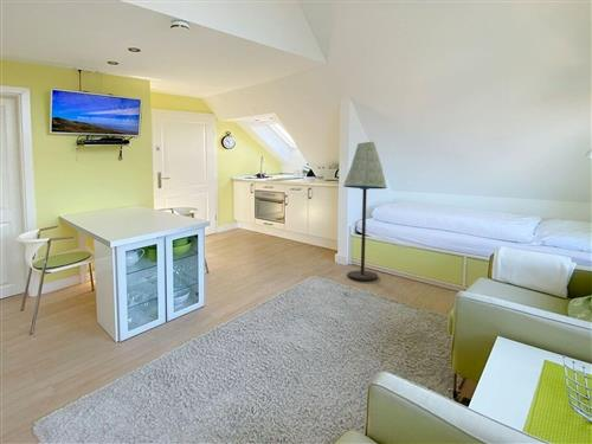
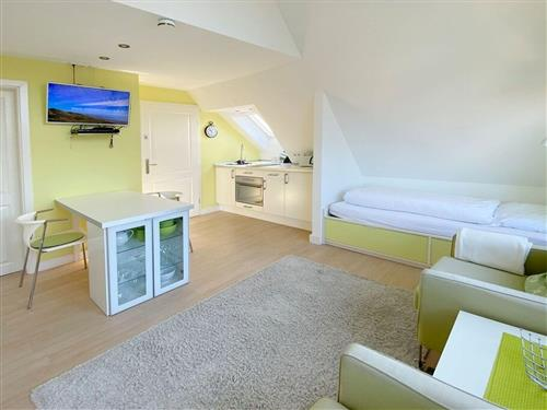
- floor lamp [342,141,388,282]
